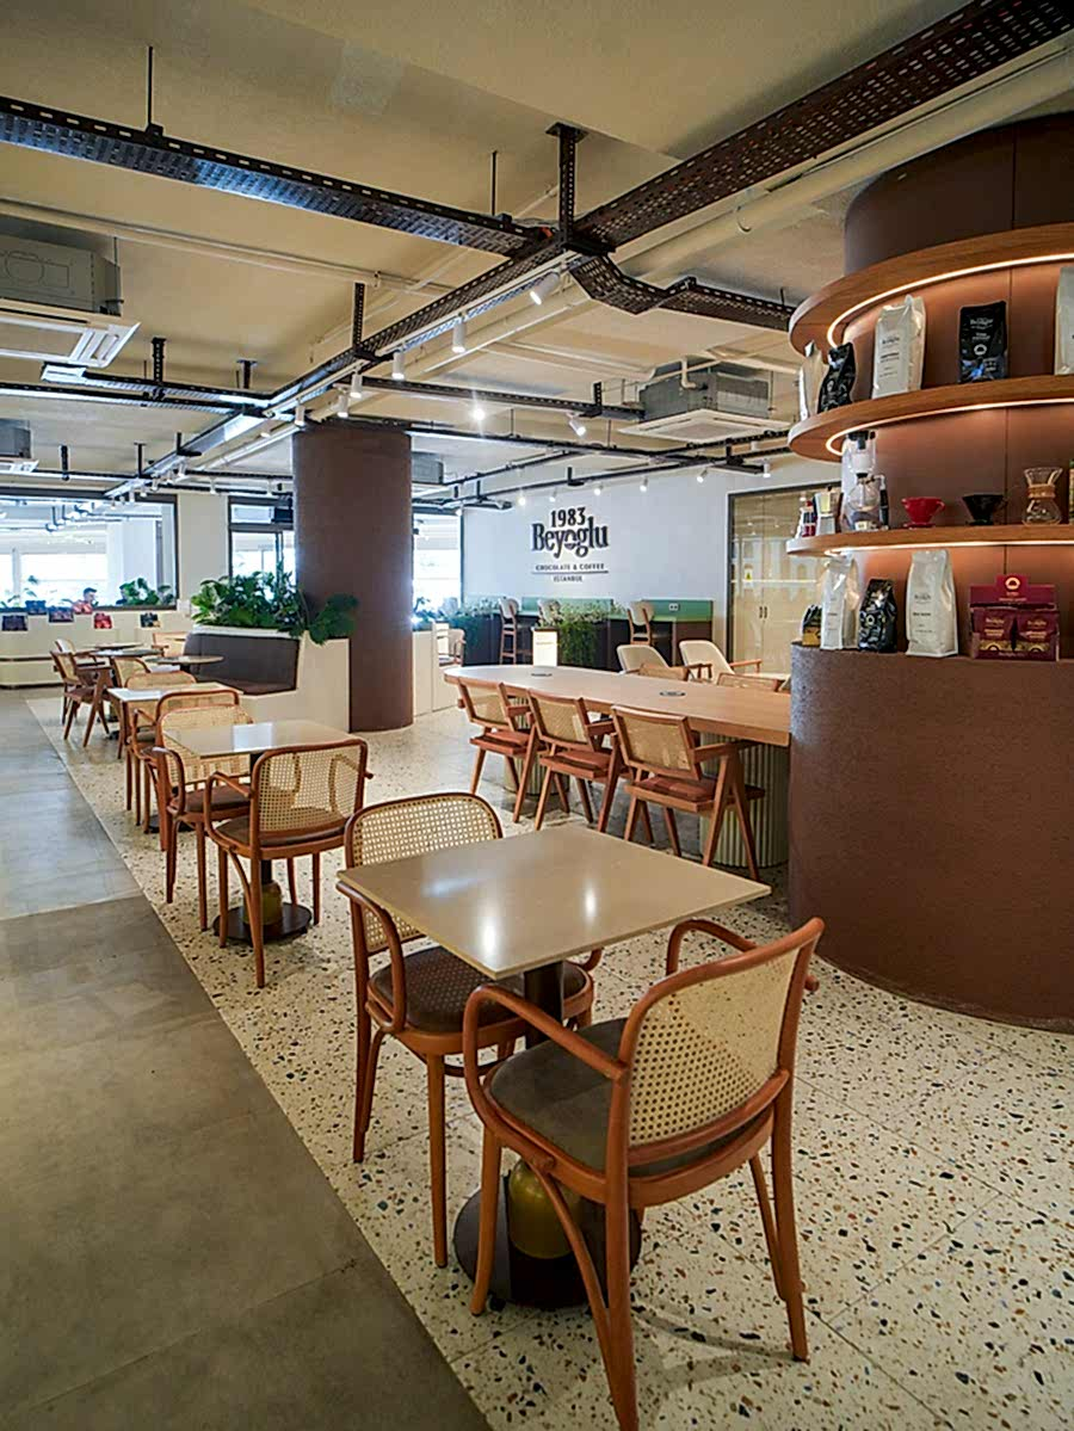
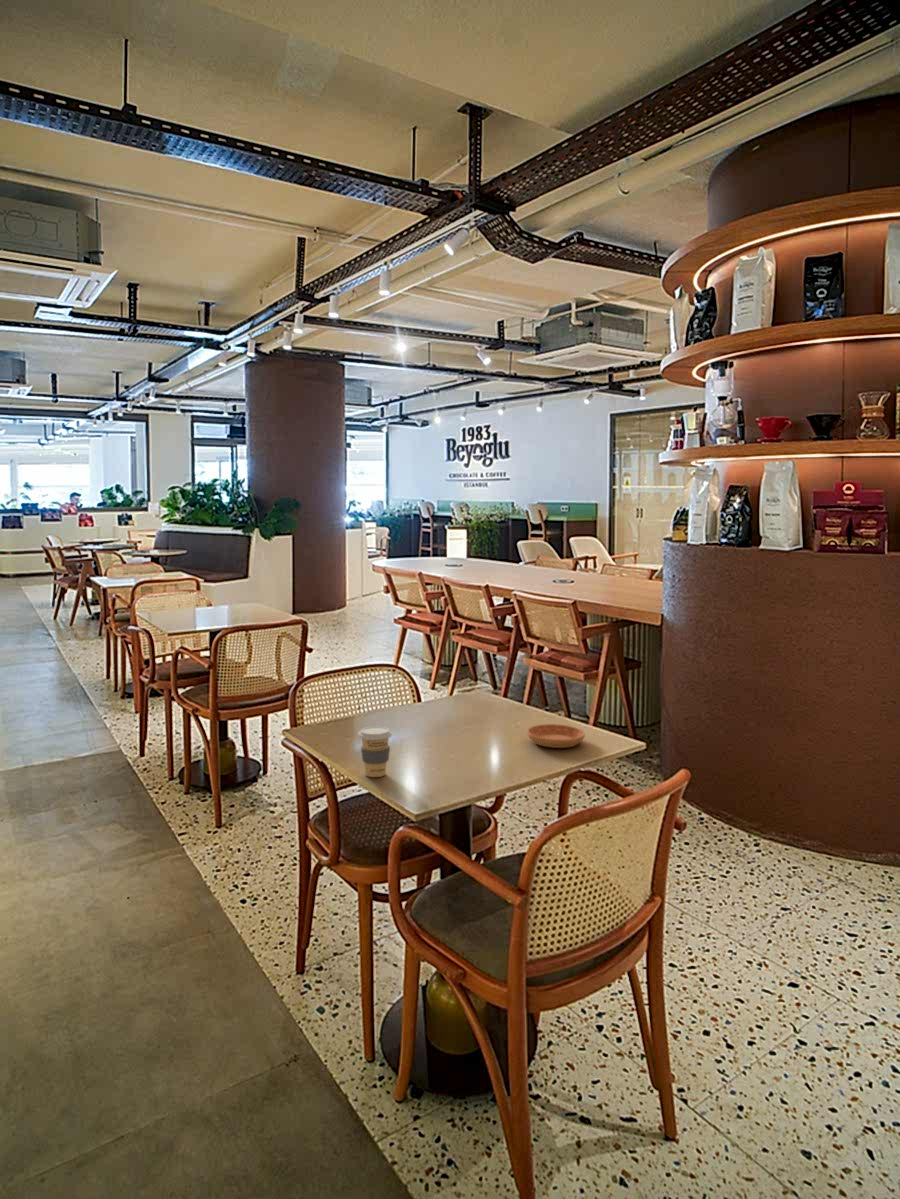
+ saucer [526,723,586,749]
+ coffee cup [357,726,393,778]
